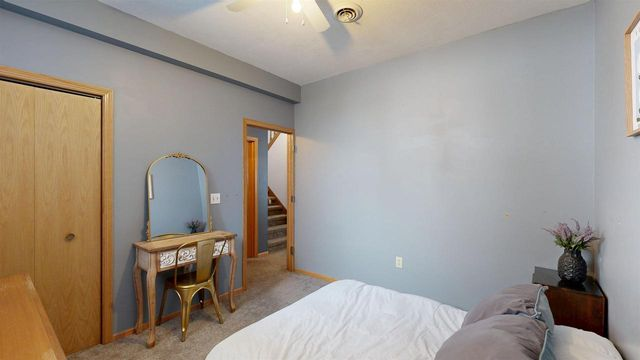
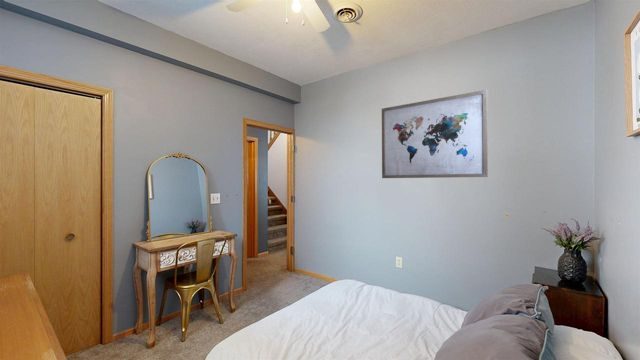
+ wall art [381,89,489,179]
